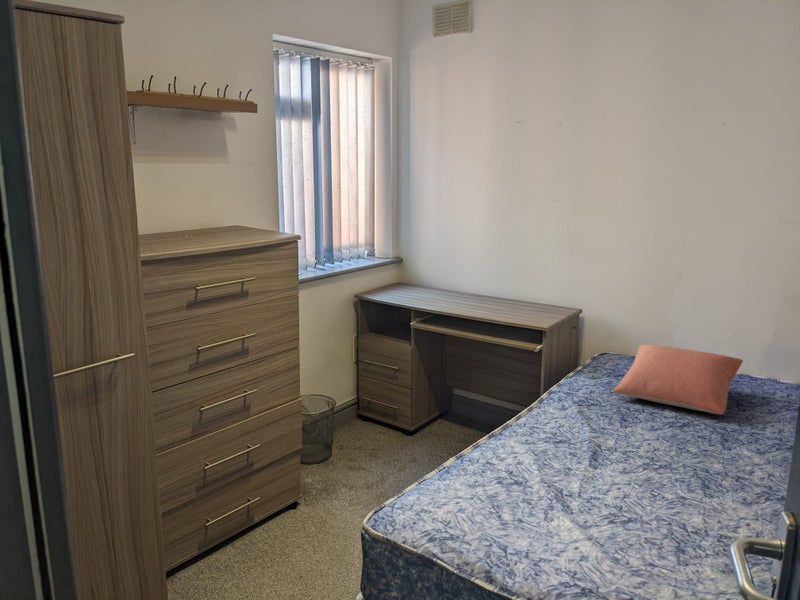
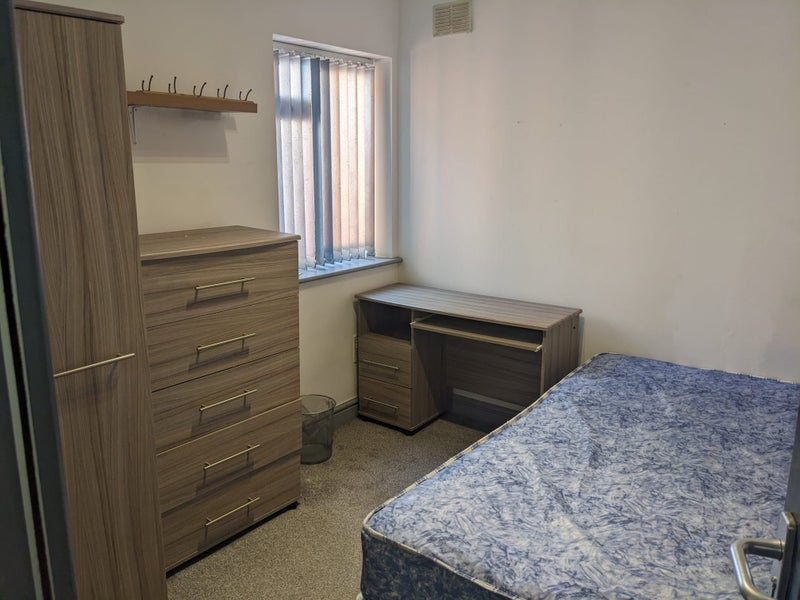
- pillow [612,343,744,415]
